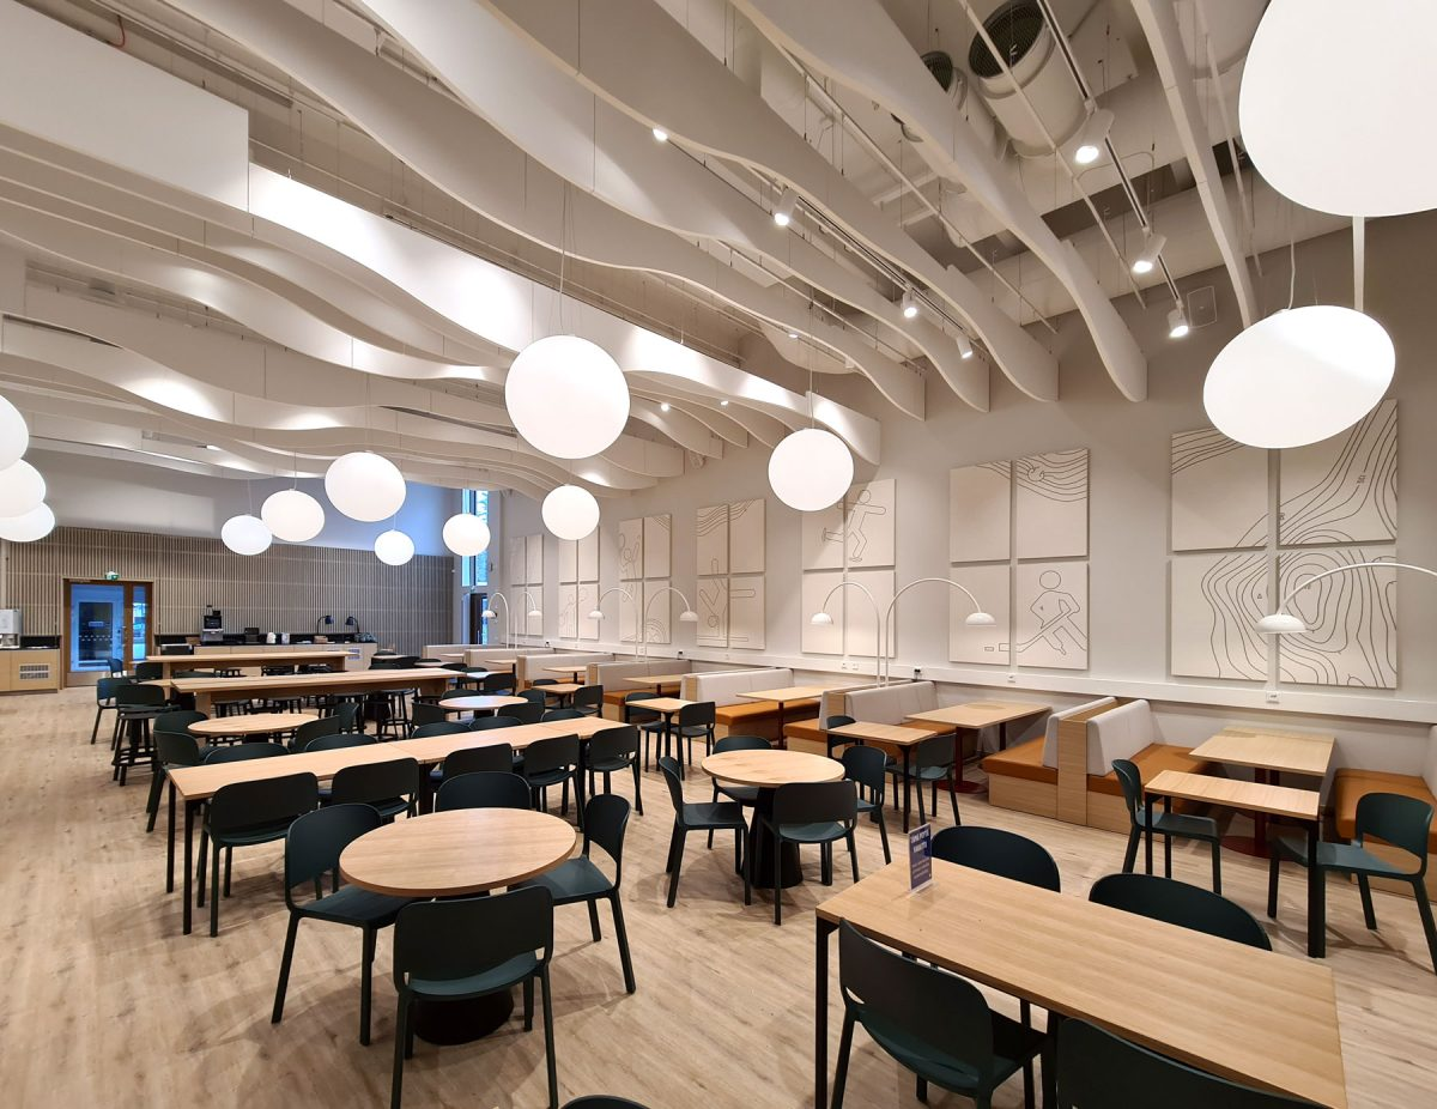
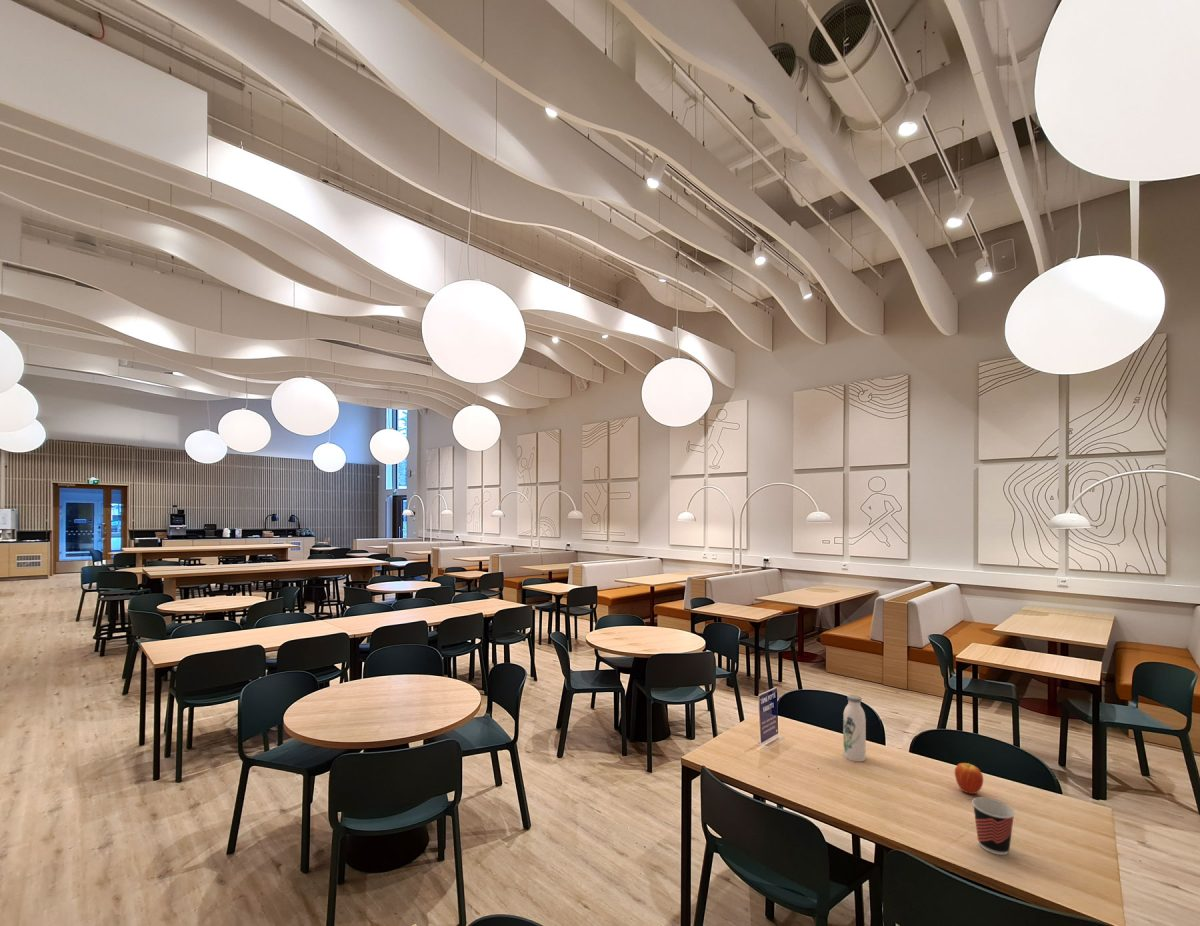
+ cup [971,796,1016,856]
+ fruit [954,762,984,795]
+ water bottle [842,693,867,762]
